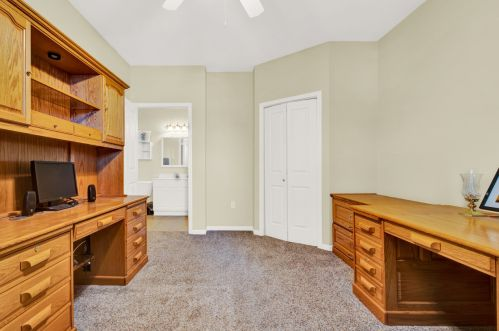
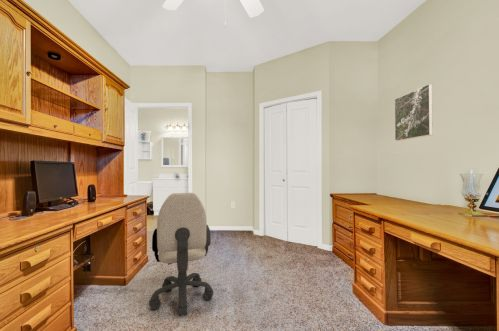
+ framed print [394,83,434,142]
+ office chair [148,192,214,317]
